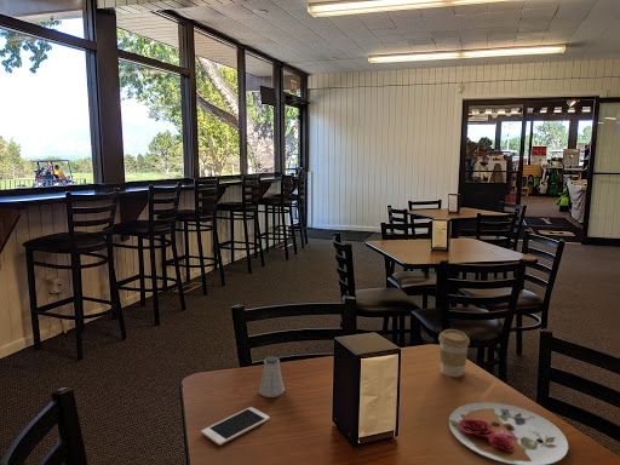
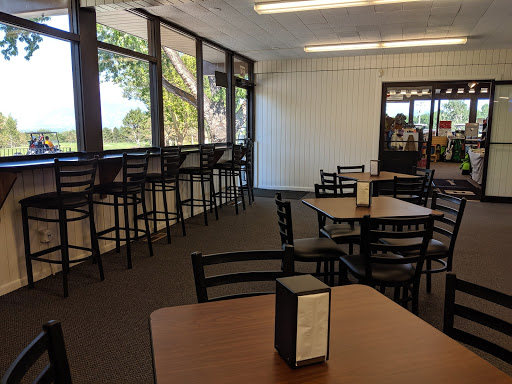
- plate [448,401,569,465]
- coffee cup [437,328,471,378]
- cell phone [201,406,271,447]
- saltshaker [258,355,286,398]
